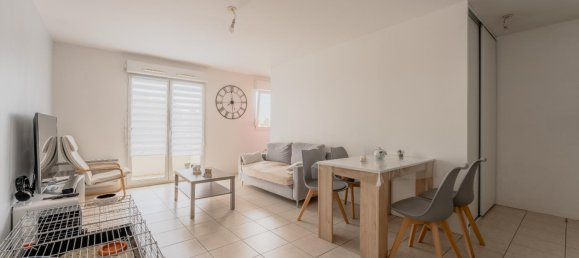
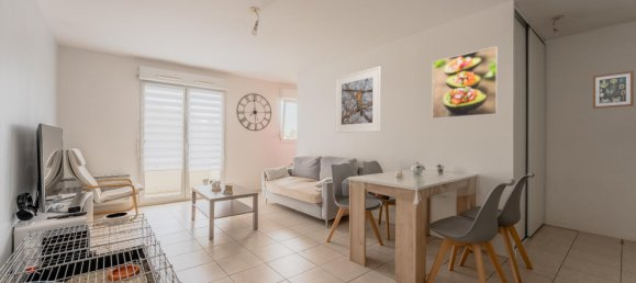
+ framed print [432,45,499,120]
+ wall art [592,69,635,110]
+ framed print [335,65,382,134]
